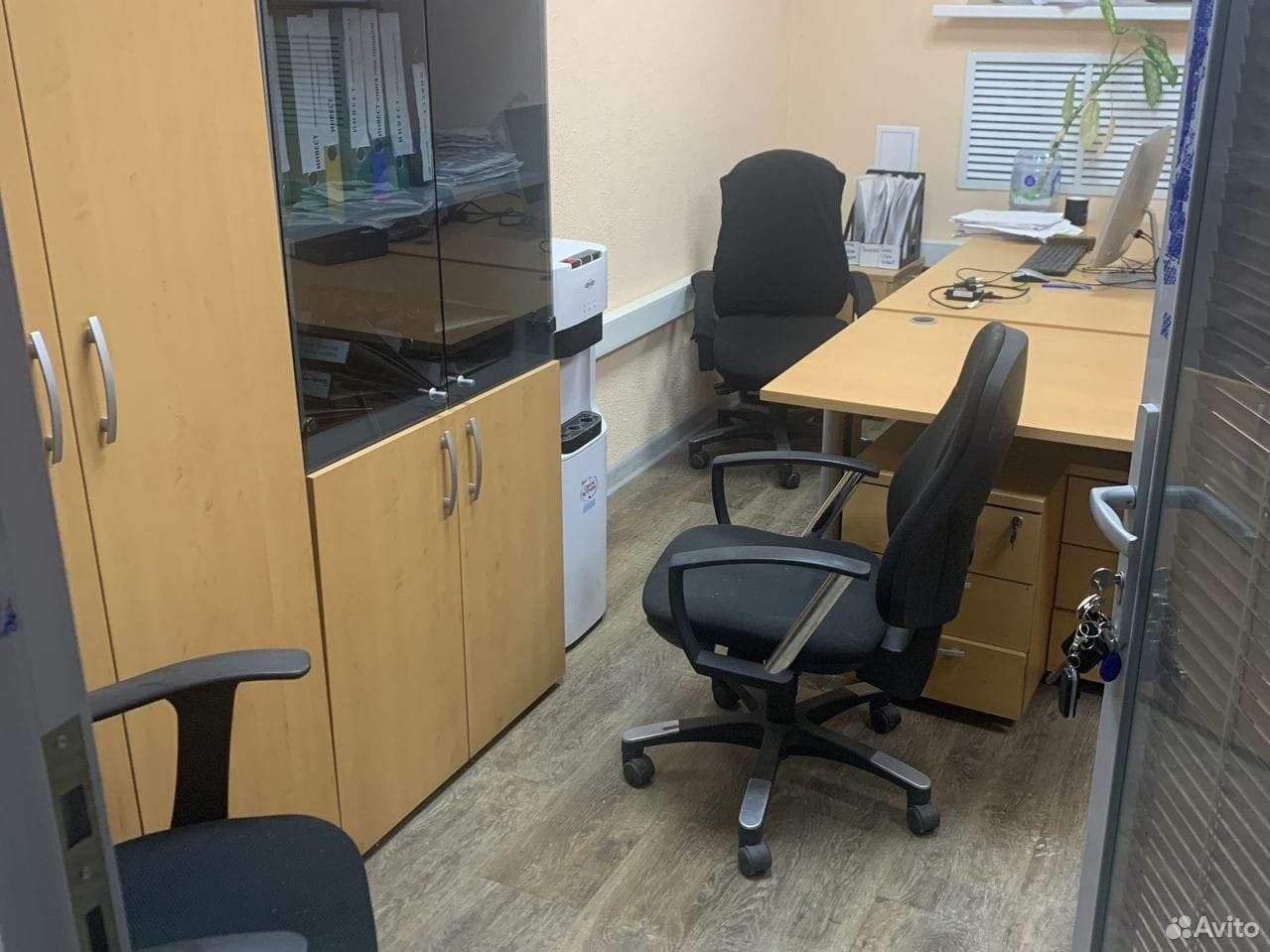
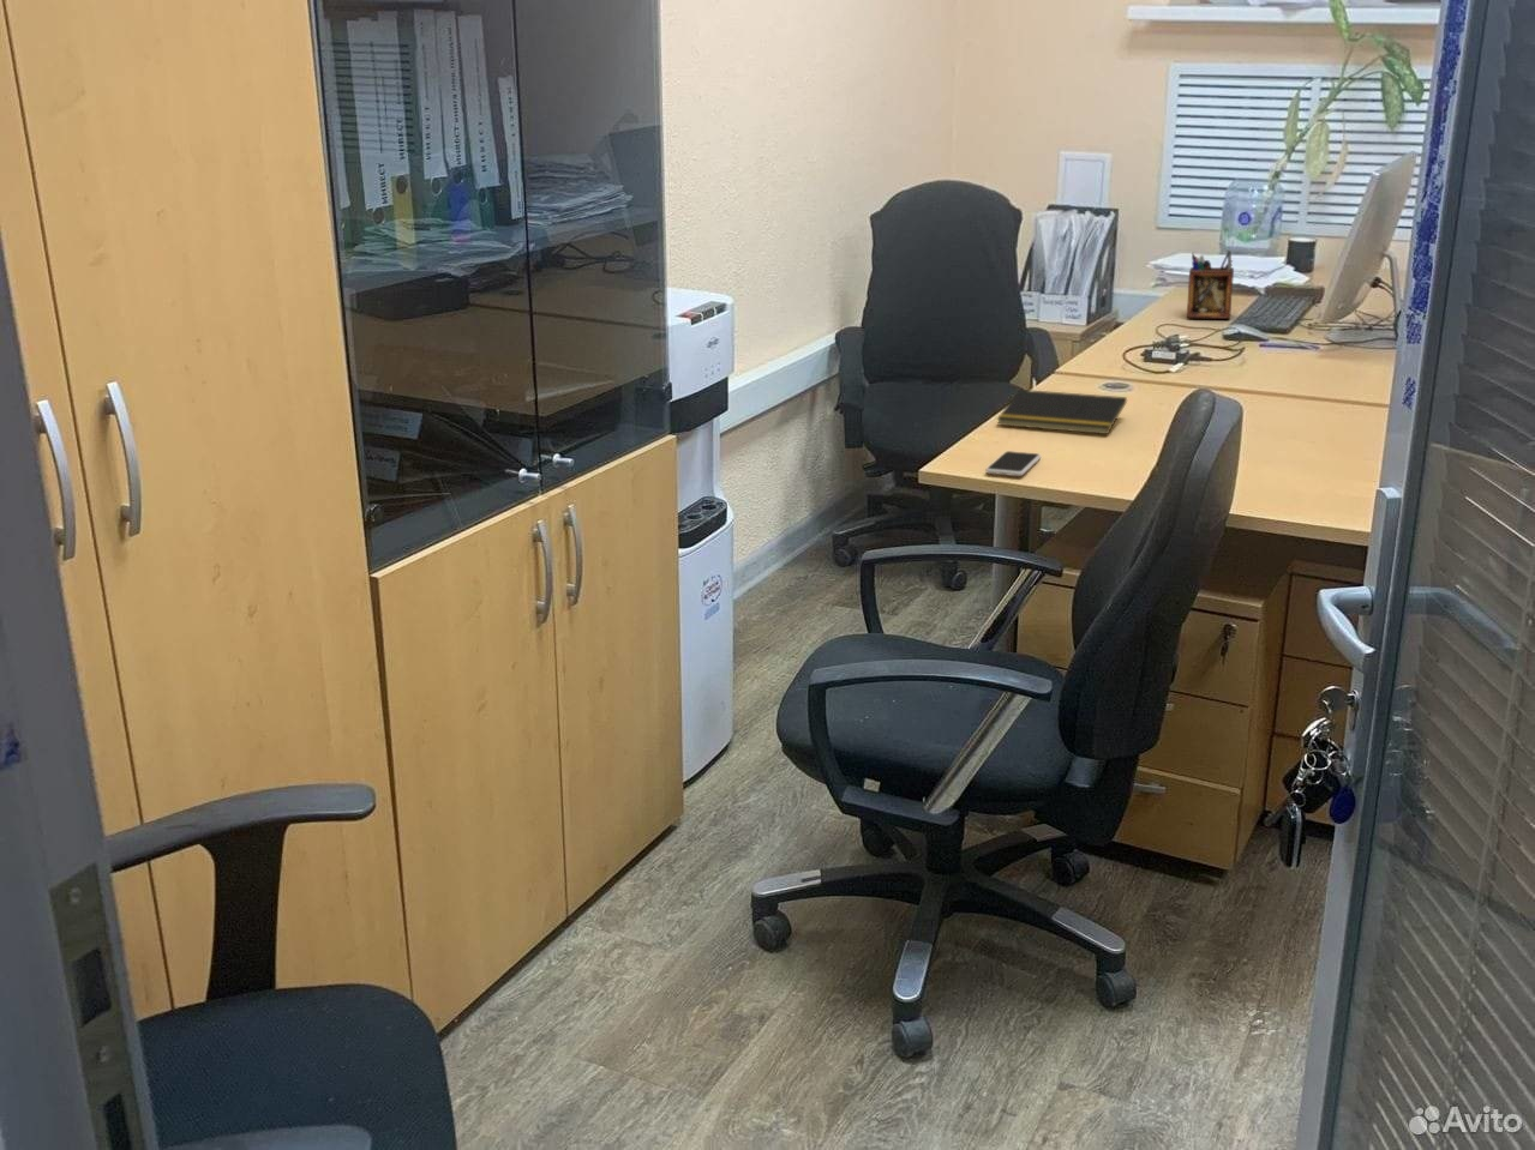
+ desk organizer [1186,249,1235,320]
+ smartphone [984,449,1042,477]
+ notepad [996,389,1128,435]
